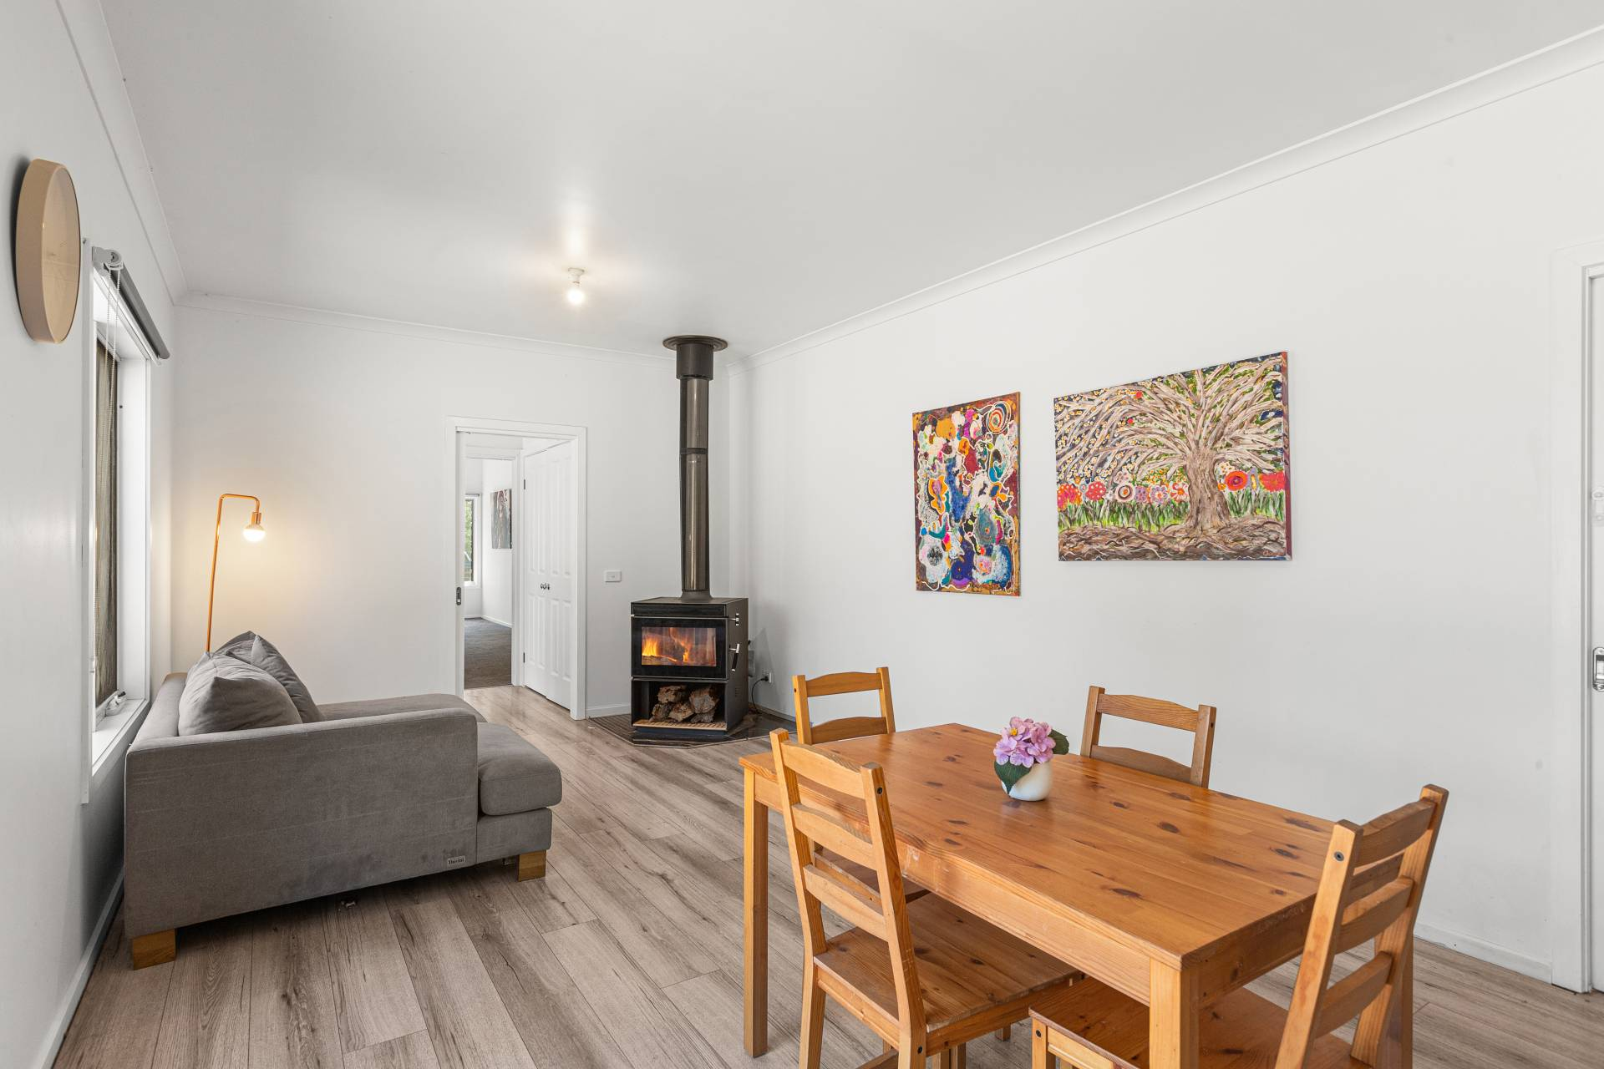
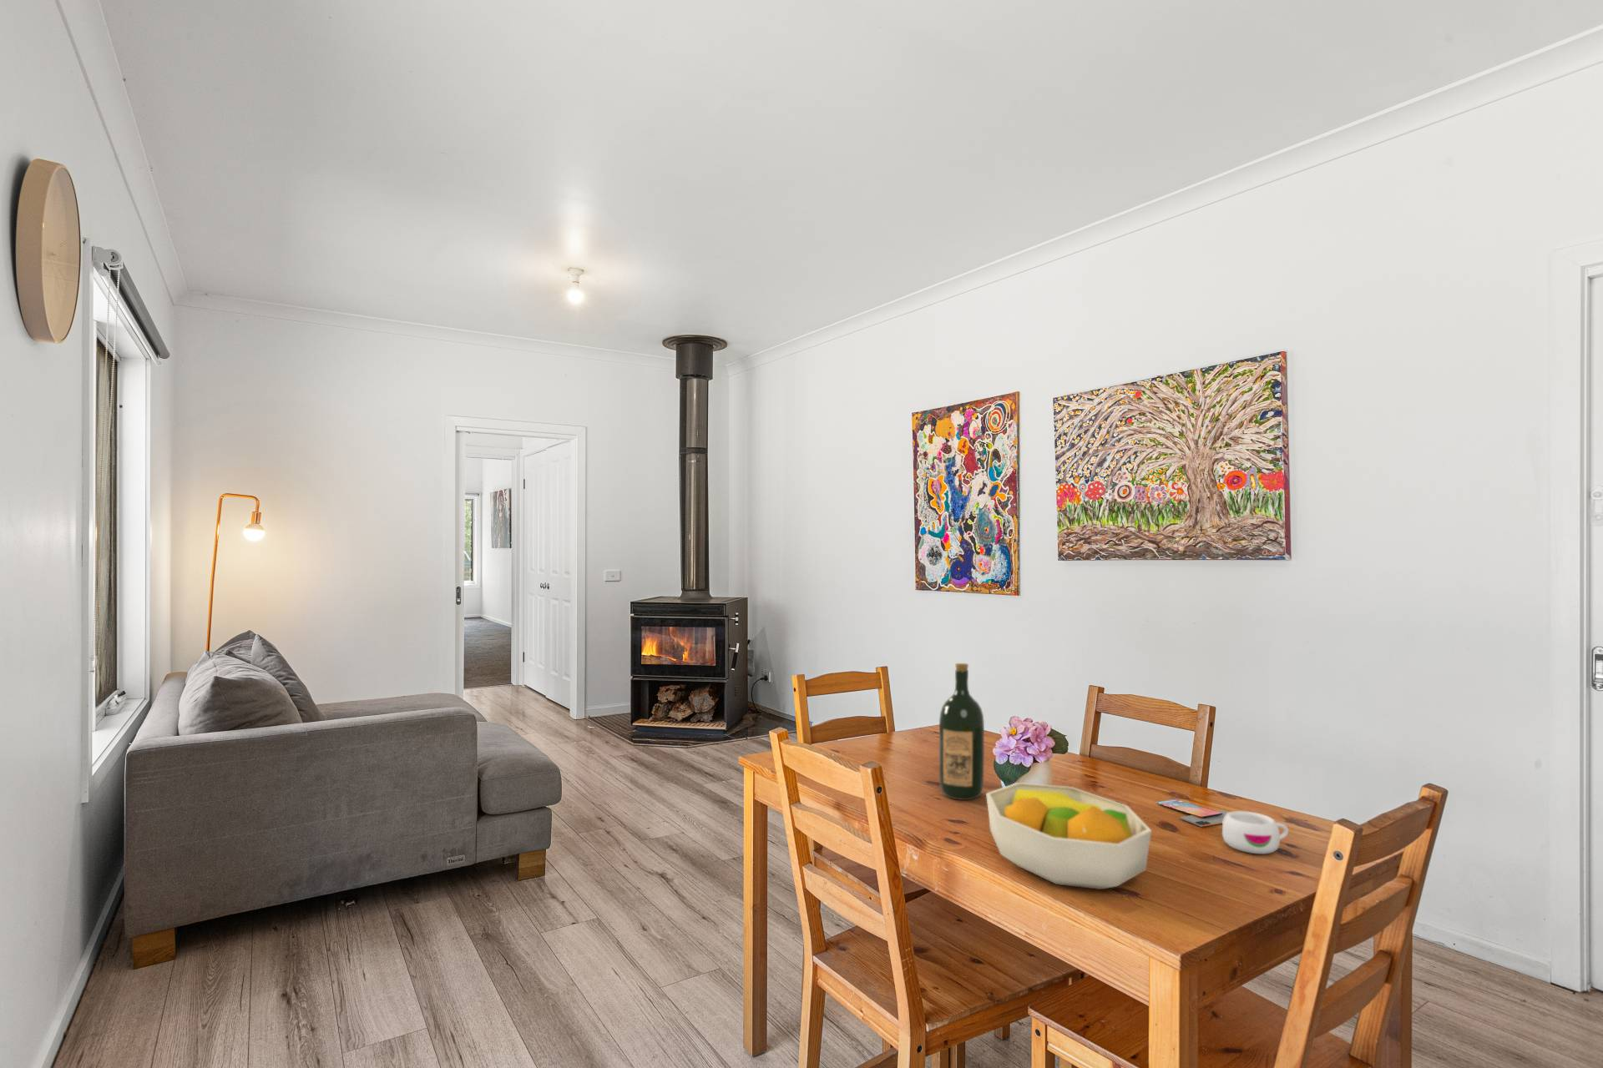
+ mug [1221,811,1289,855]
+ smartphone [1157,799,1230,827]
+ fruit bowl [985,782,1152,890]
+ wine bottle [939,663,985,801]
